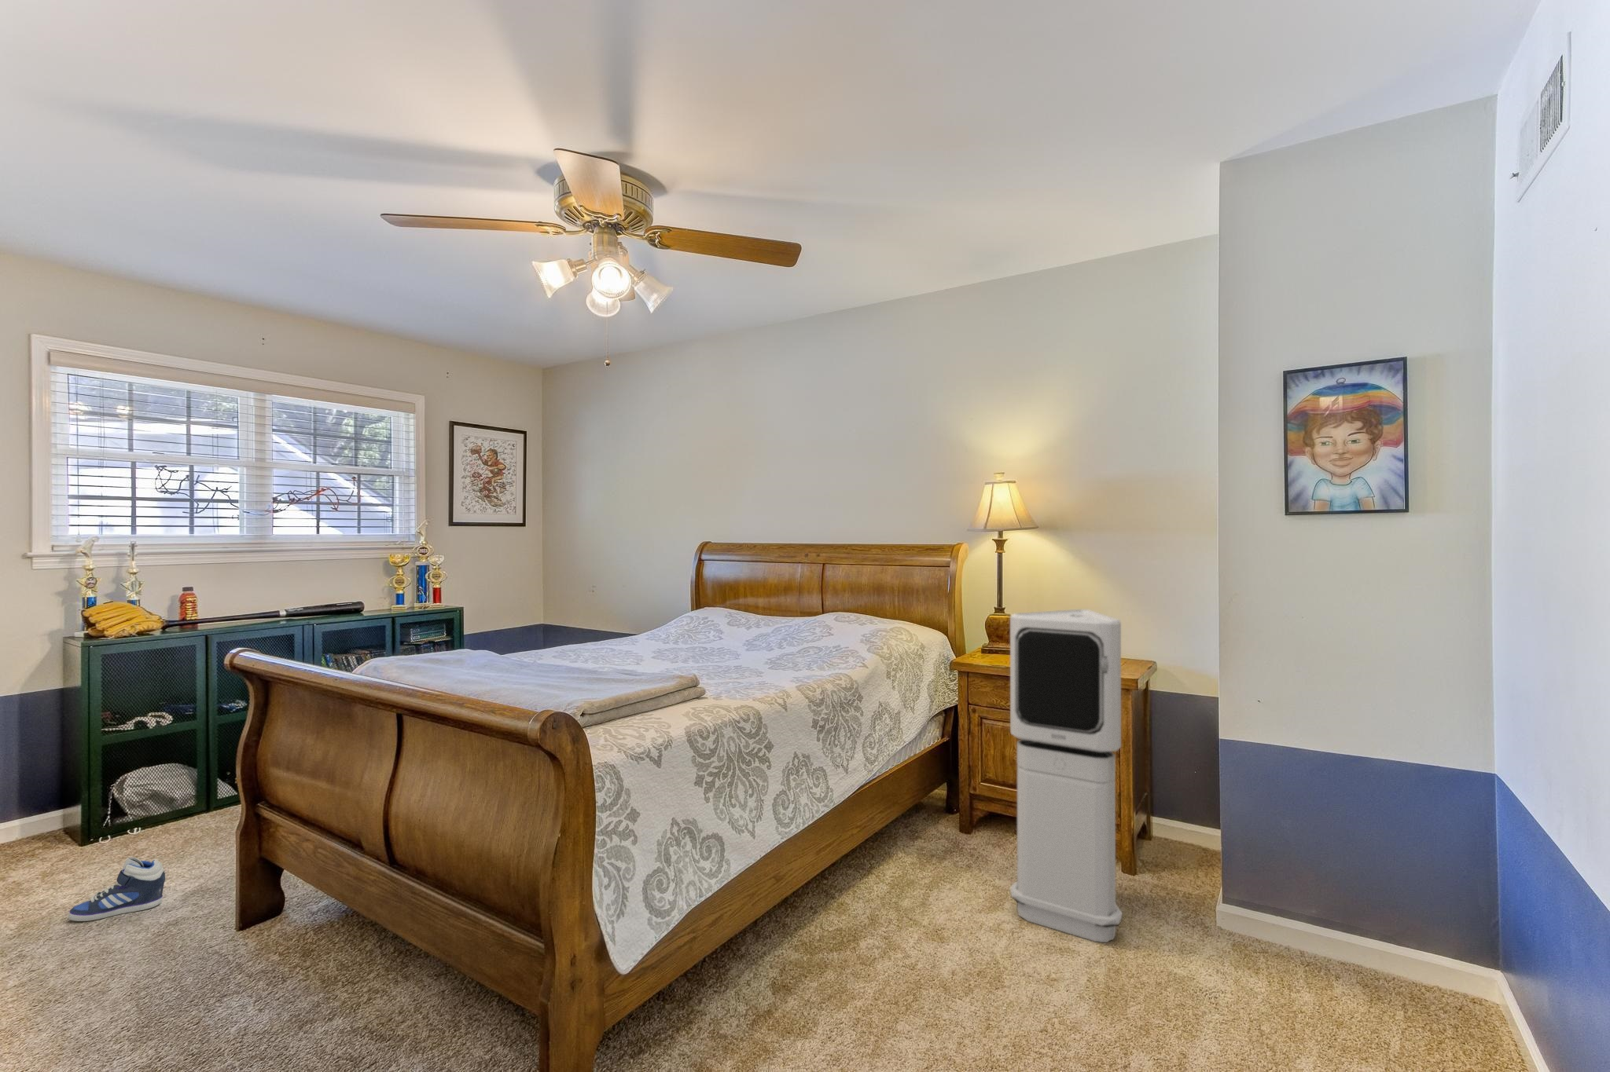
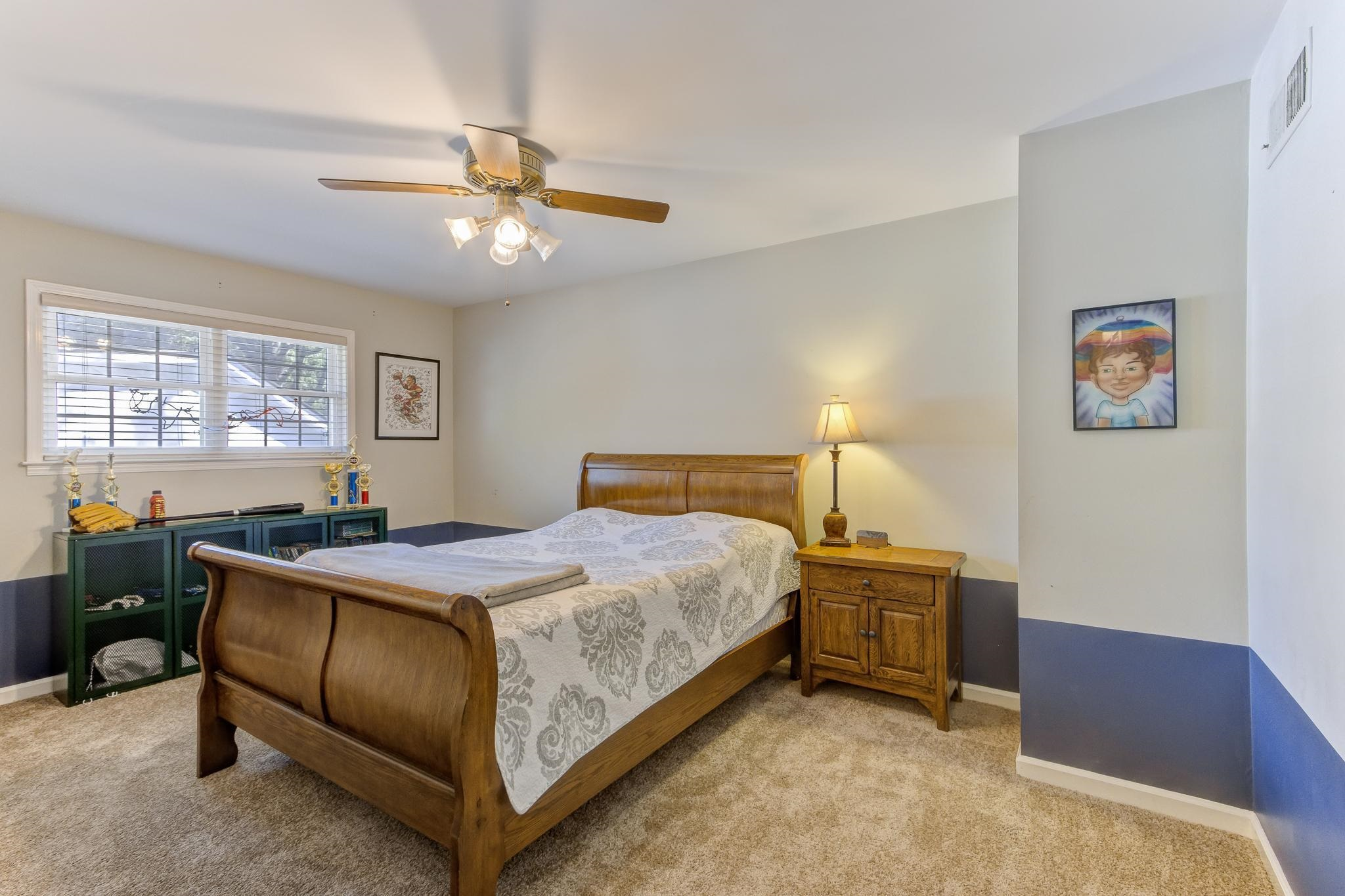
- sneaker [67,855,166,922]
- air purifier [1009,609,1123,943]
